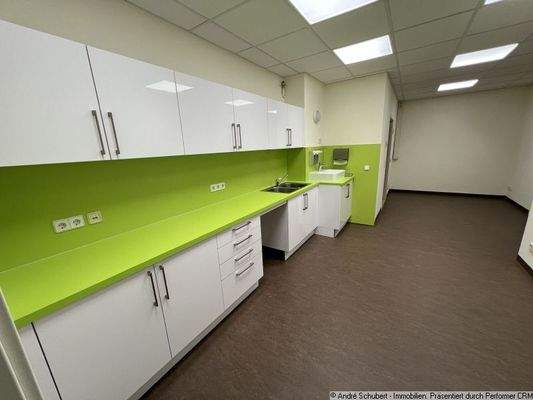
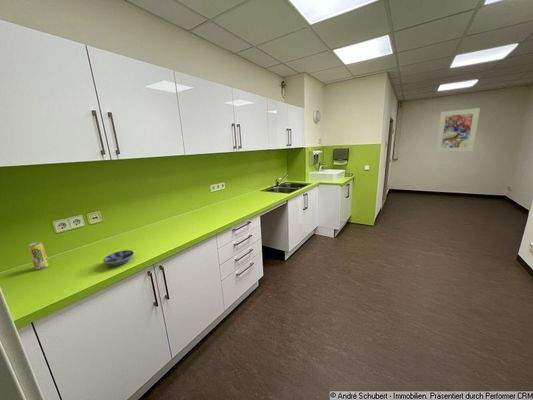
+ beverage can [28,241,50,270]
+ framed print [435,107,481,153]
+ bowl [102,249,135,267]
